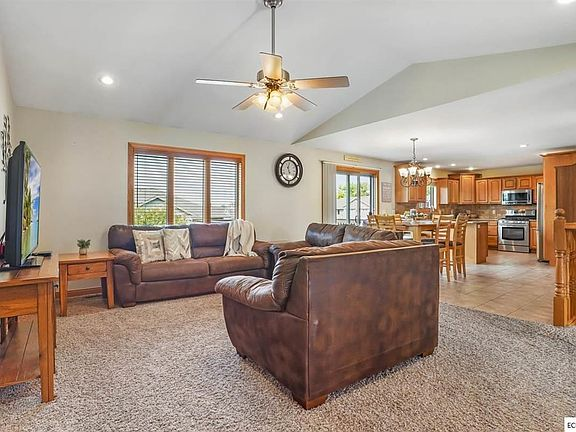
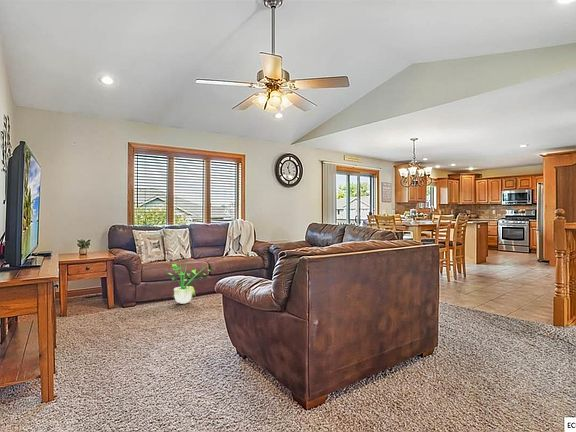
+ potted plant [167,257,211,305]
